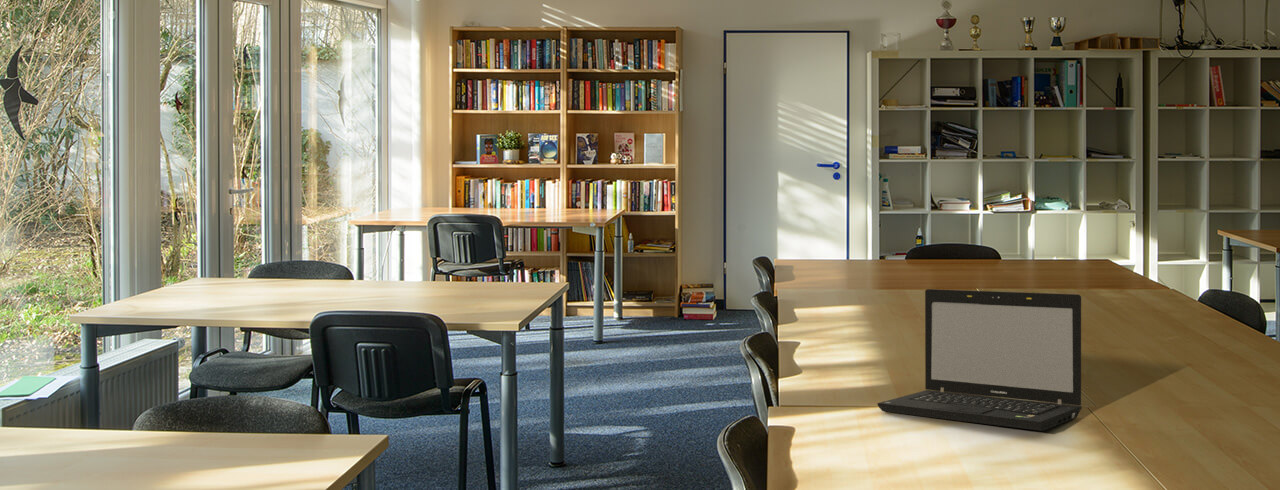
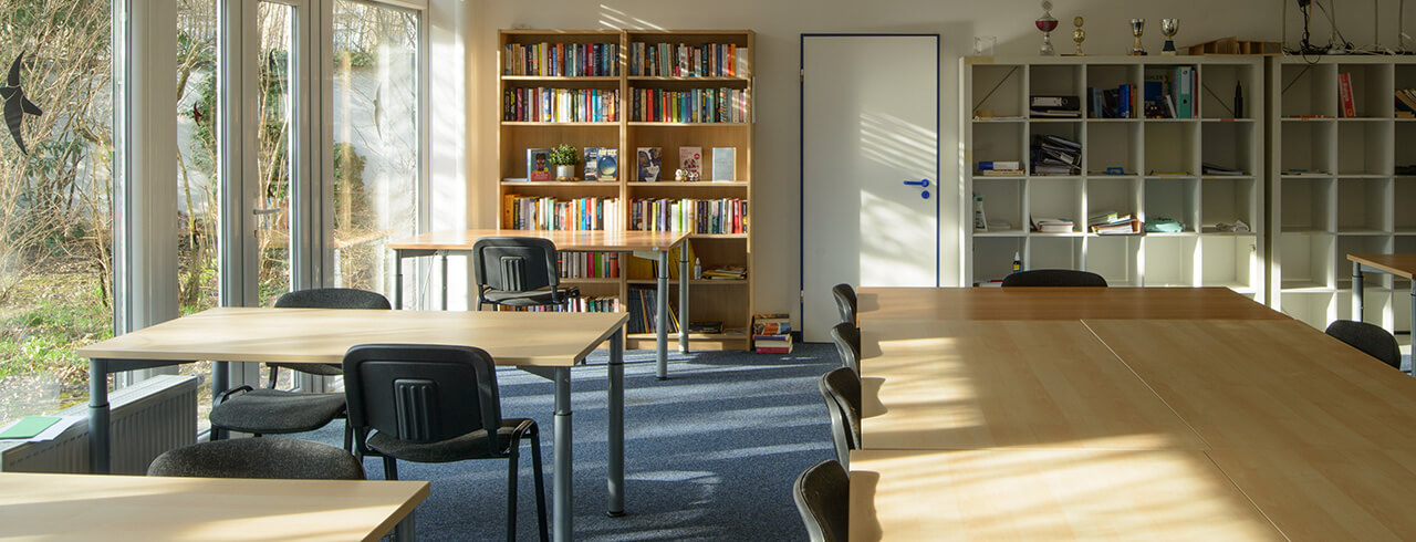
- laptop [877,288,1083,432]
